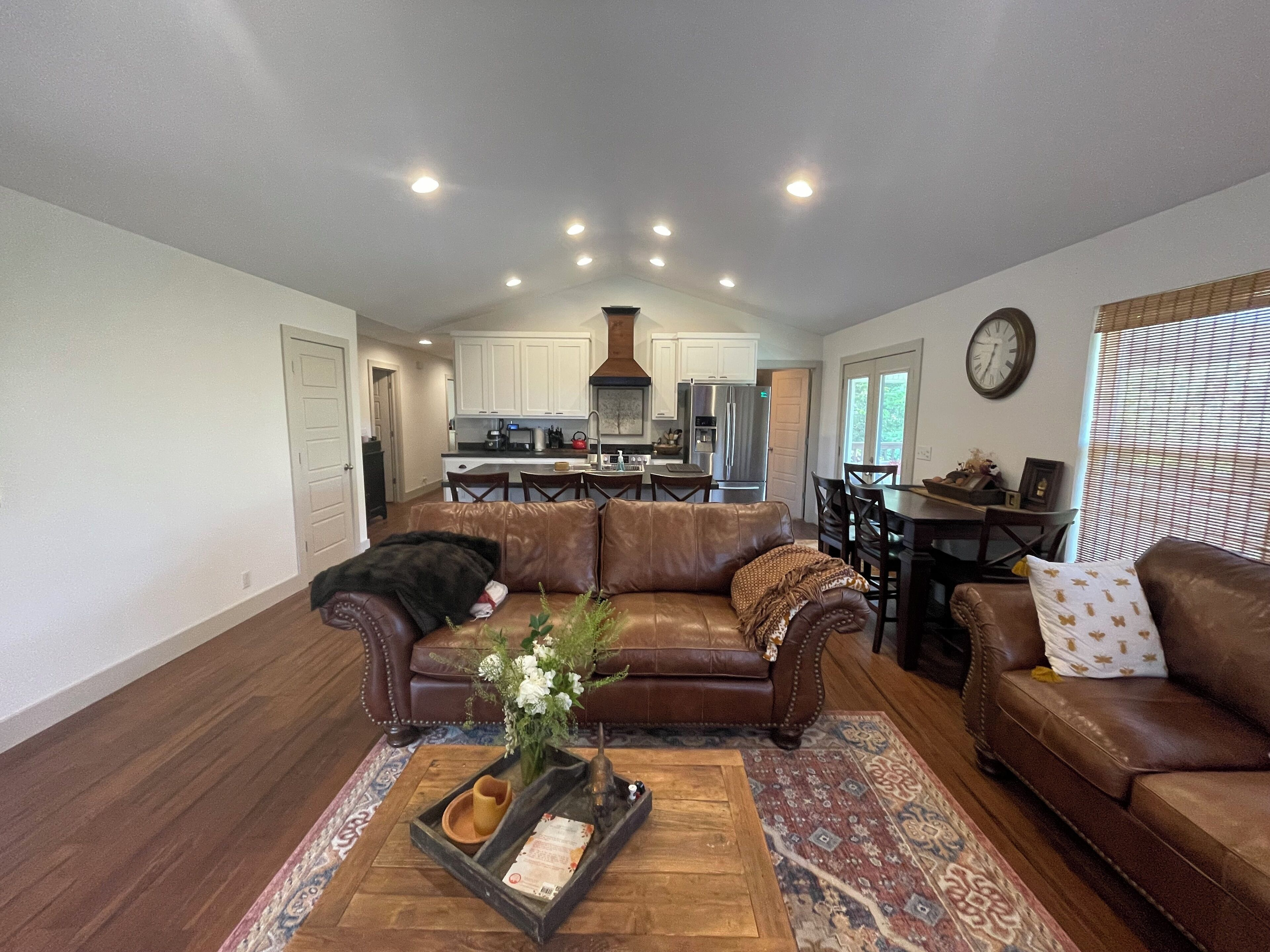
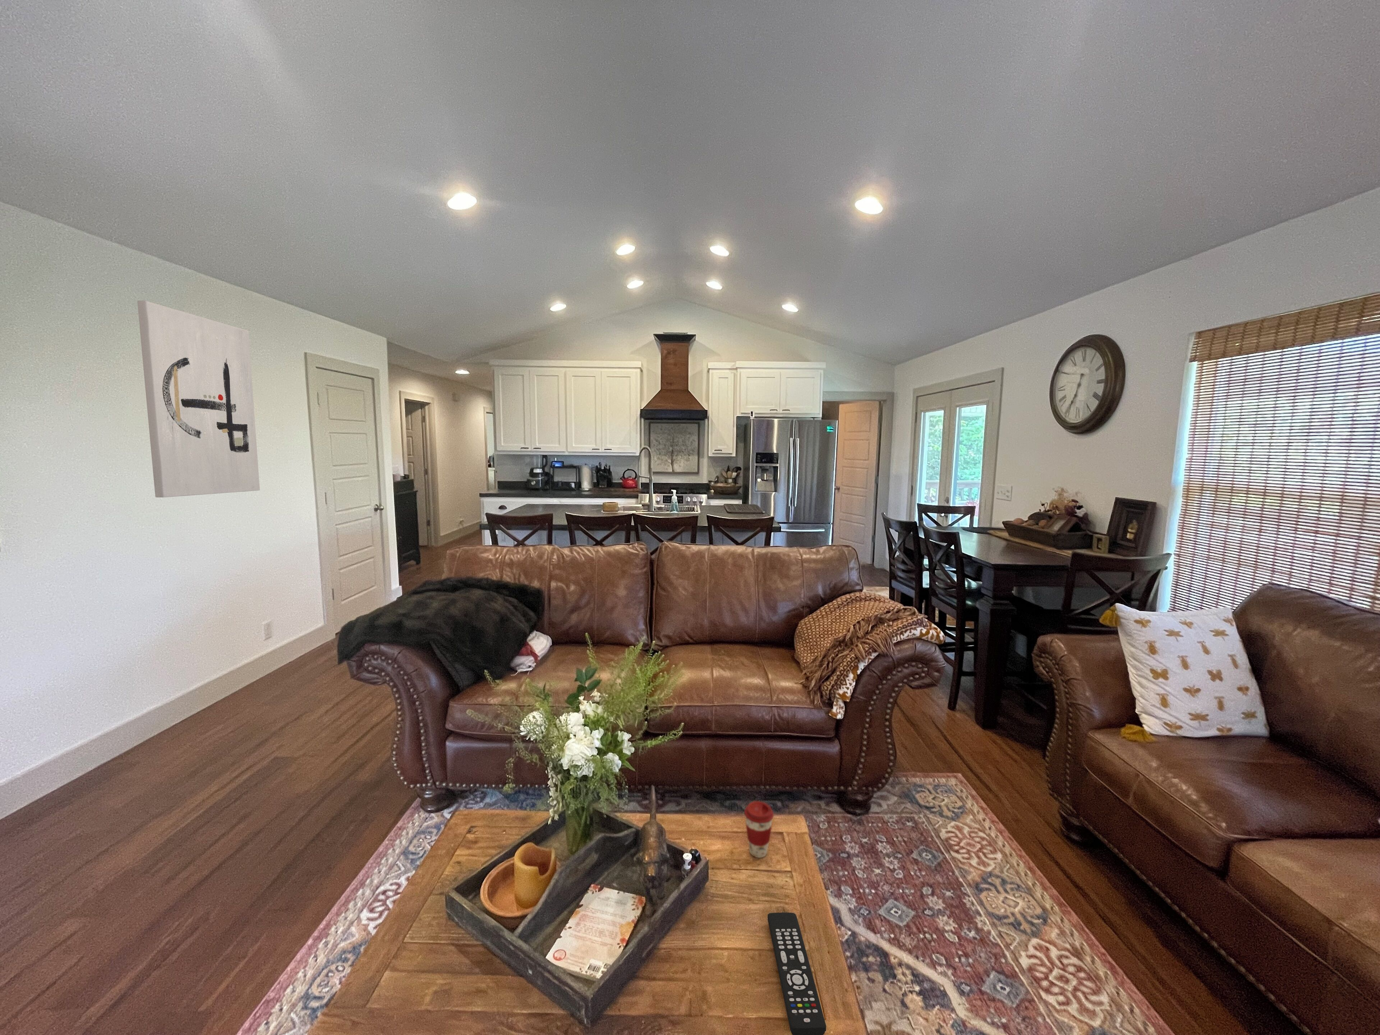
+ coffee cup [744,800,774,858]
+ remote control [767,912,827,1035]
+ wall art [137,300,260,498]
